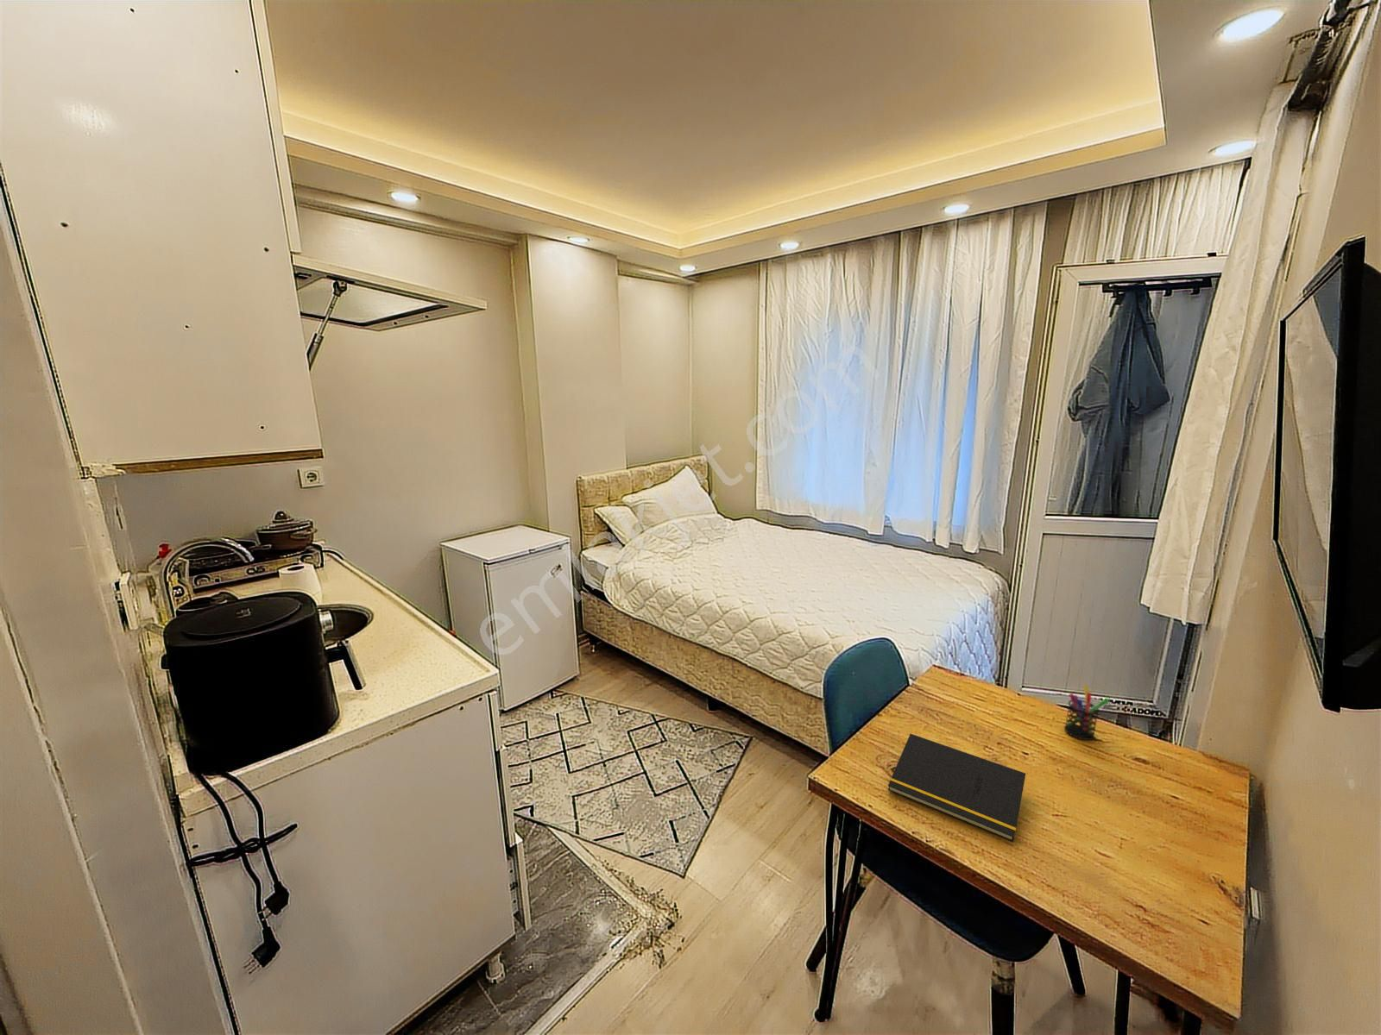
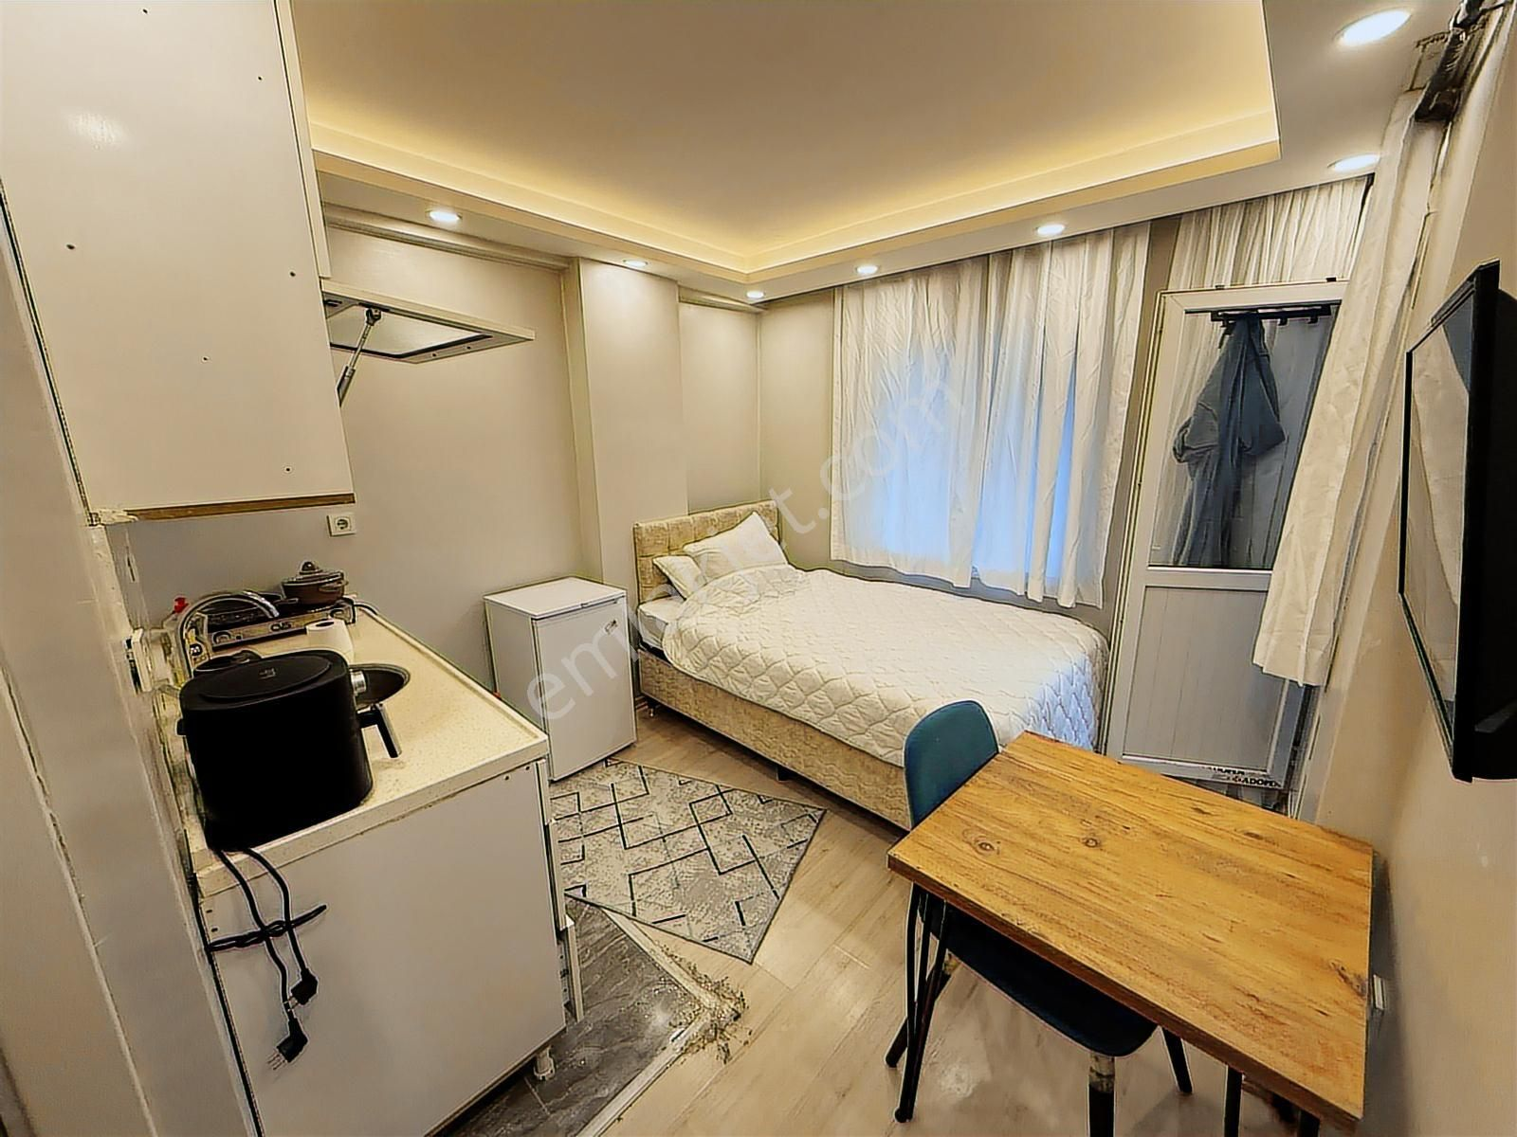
- notepad [887,733,1027,843]
- pen holder [1063,683,1111,740]
